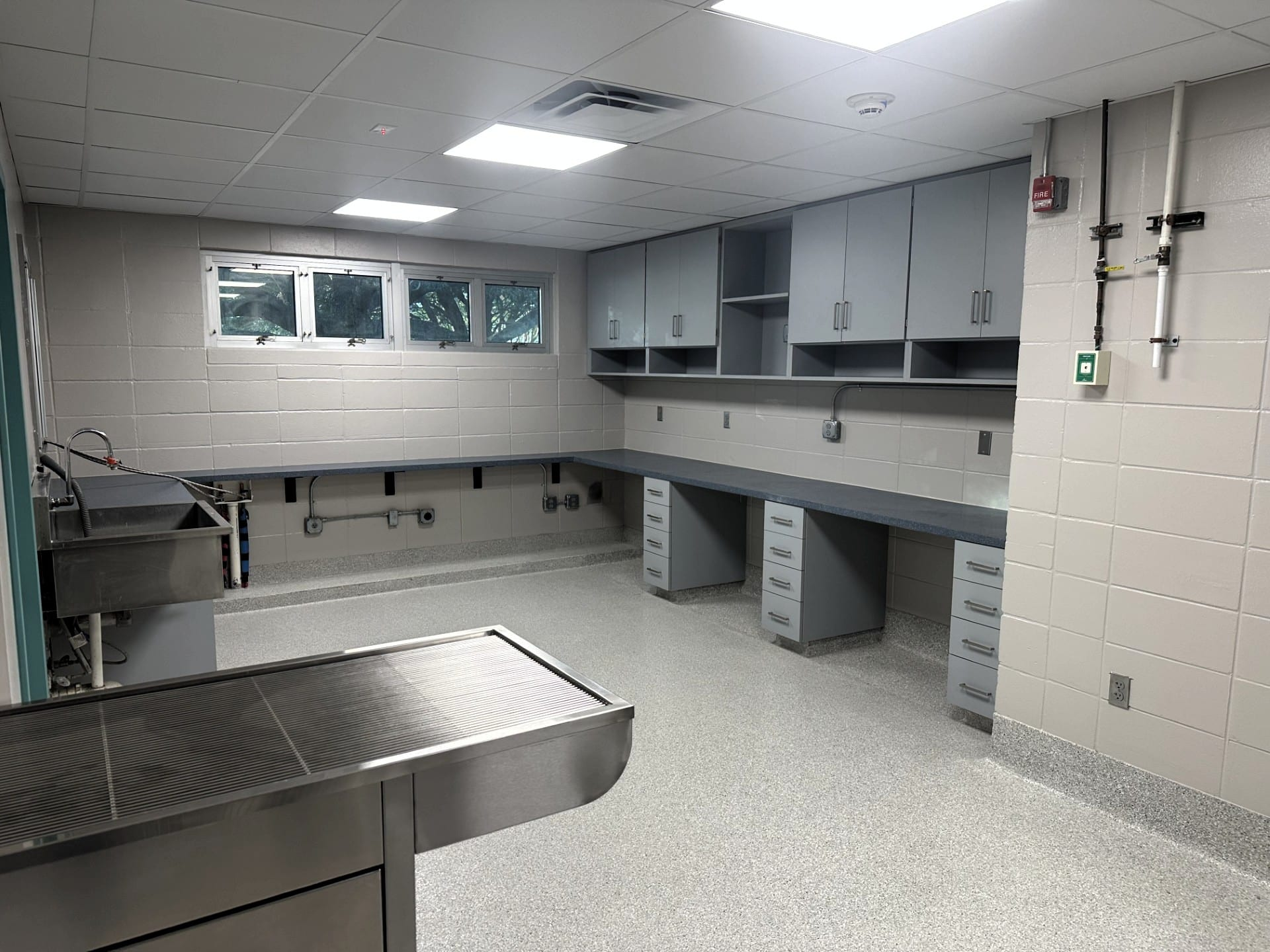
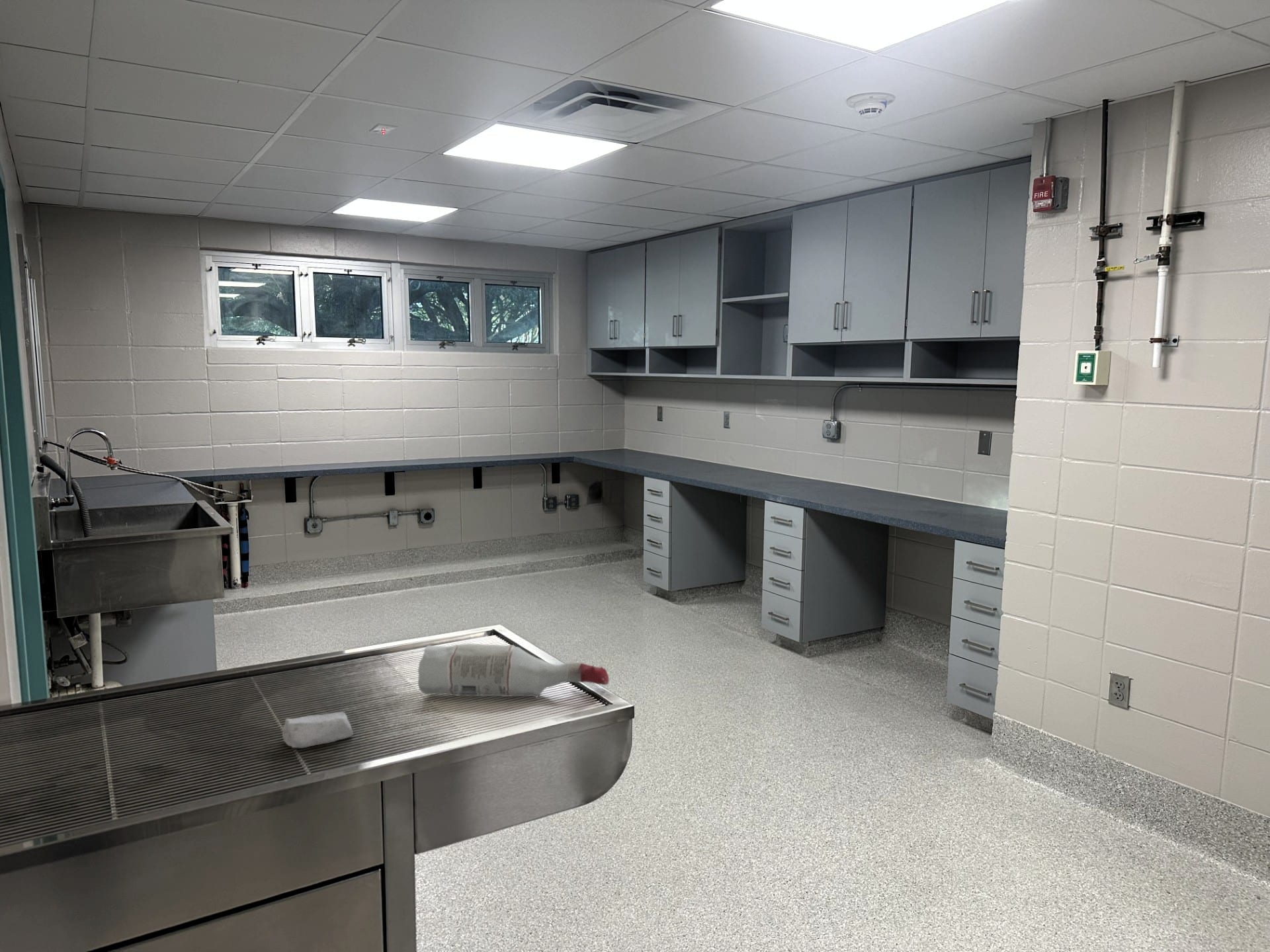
+ soap bar [282,711,354,749]
+ spray bottle [417,643,610,699]
